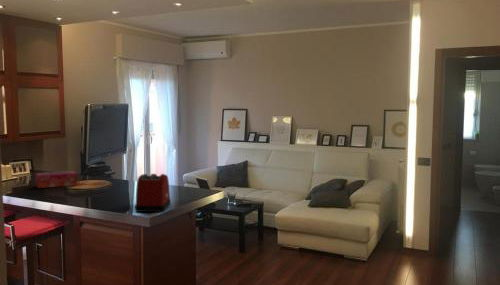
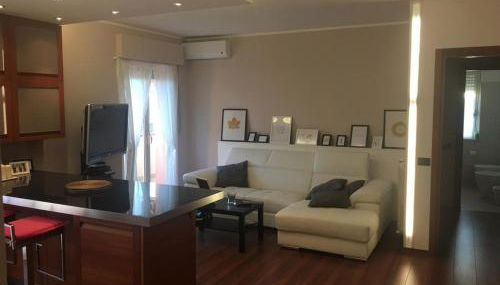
- toaster [134,173,172,213]
- tissue box [34,170,78,189]
